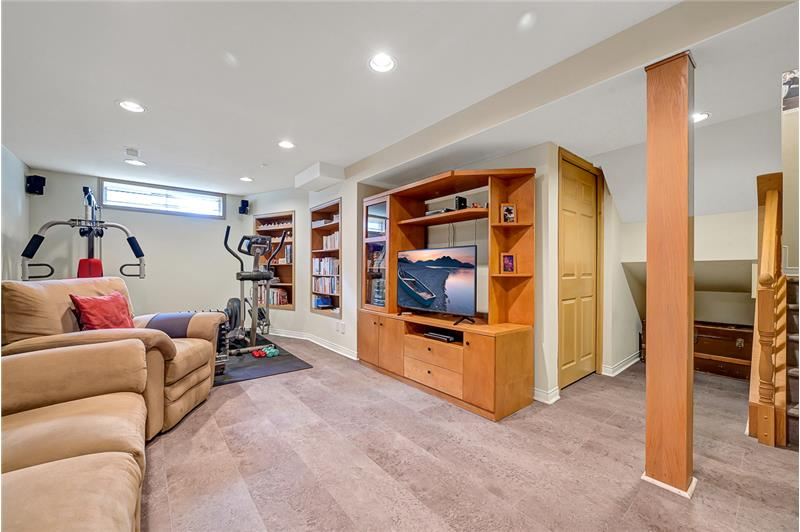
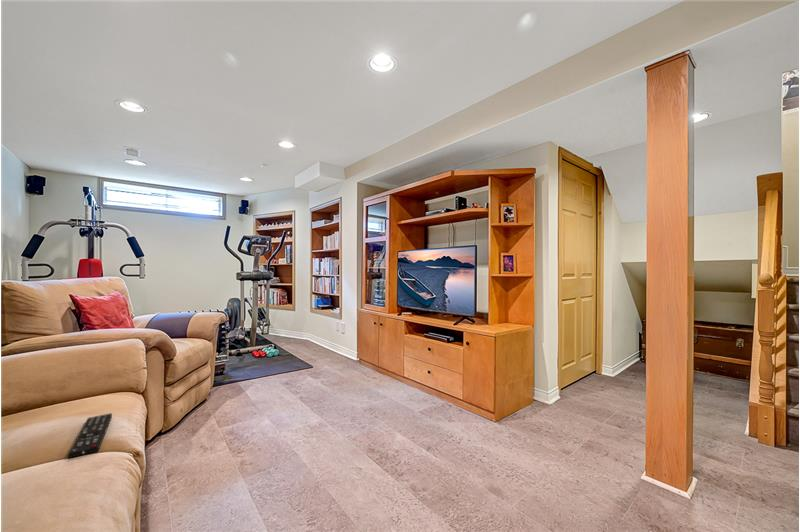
+ remote control [67,412,113,459]
